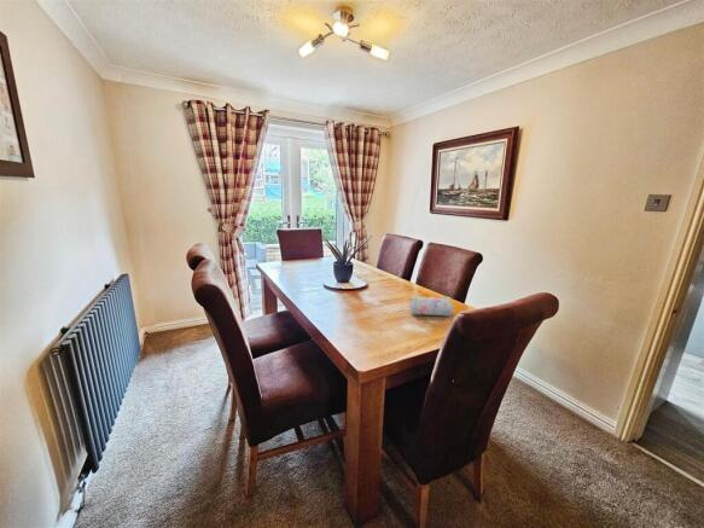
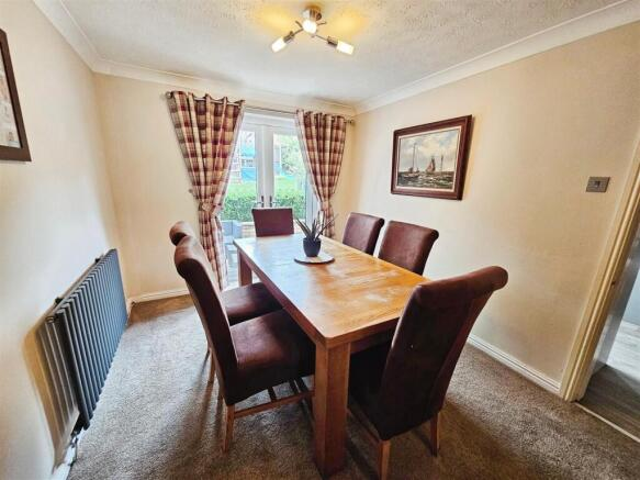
- pencil case [409,295,454,317]
